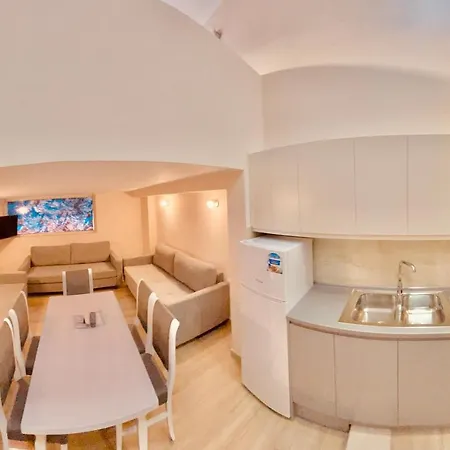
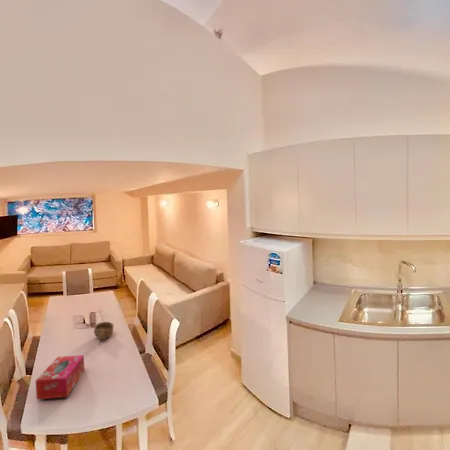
+ tissue box [35,354,86,400]
+ bowl [93,321,115,341]
